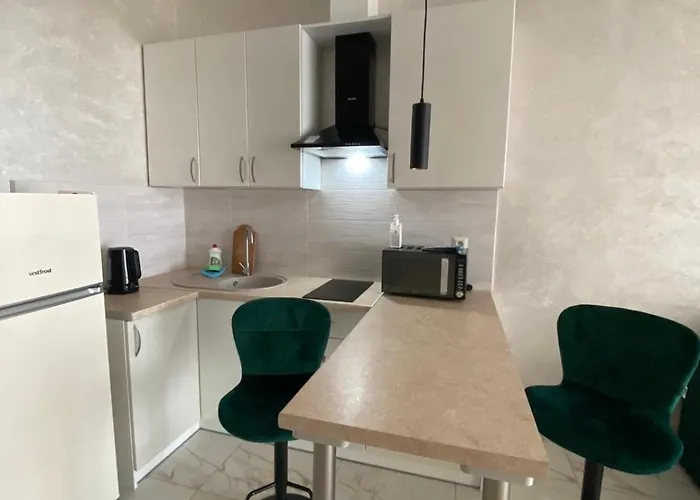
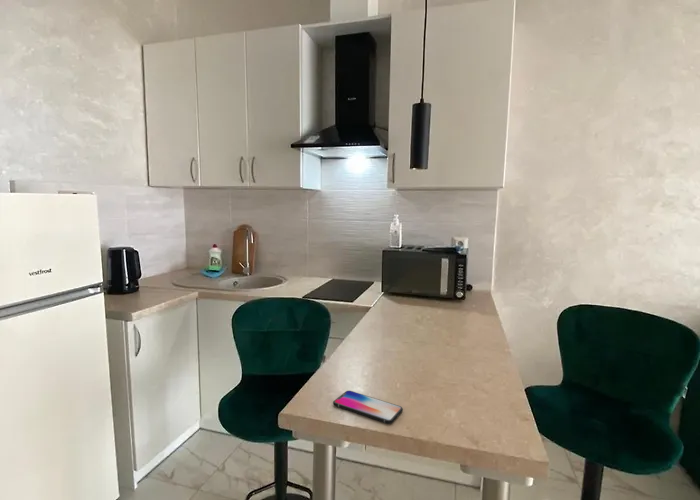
+ smartphone [332,390,404,425]
